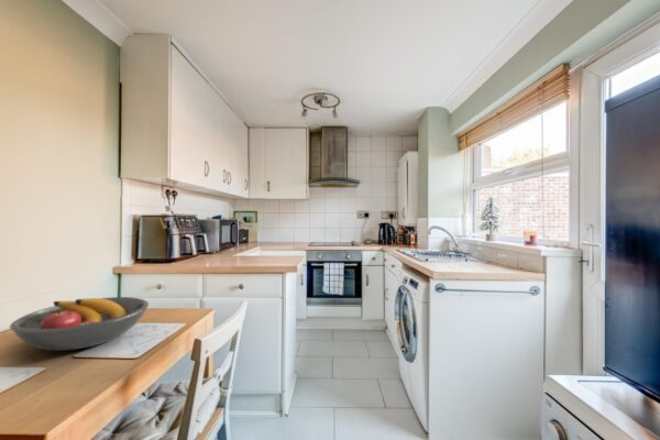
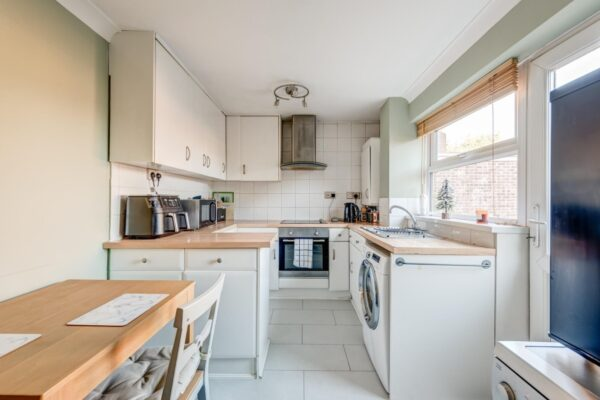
- fruit bowl [9,296,150,352]
